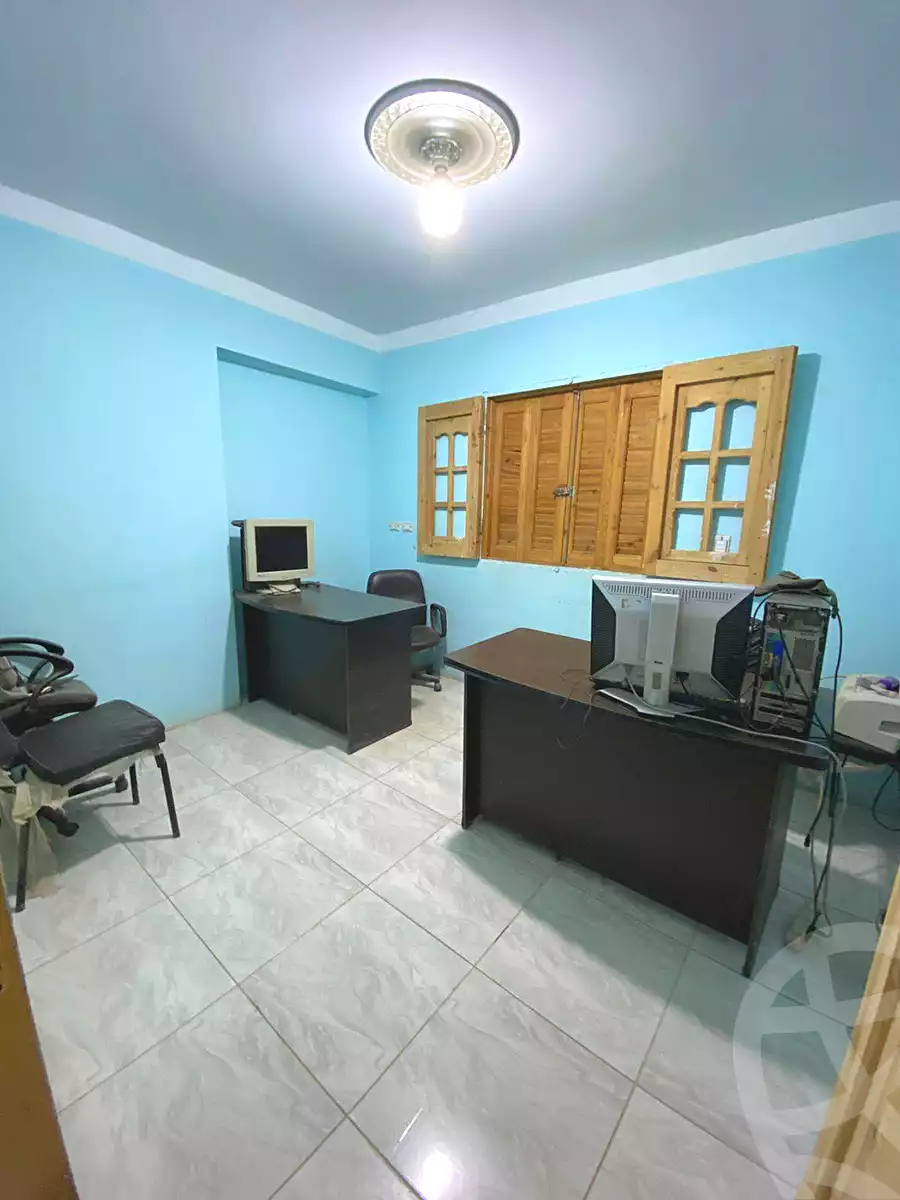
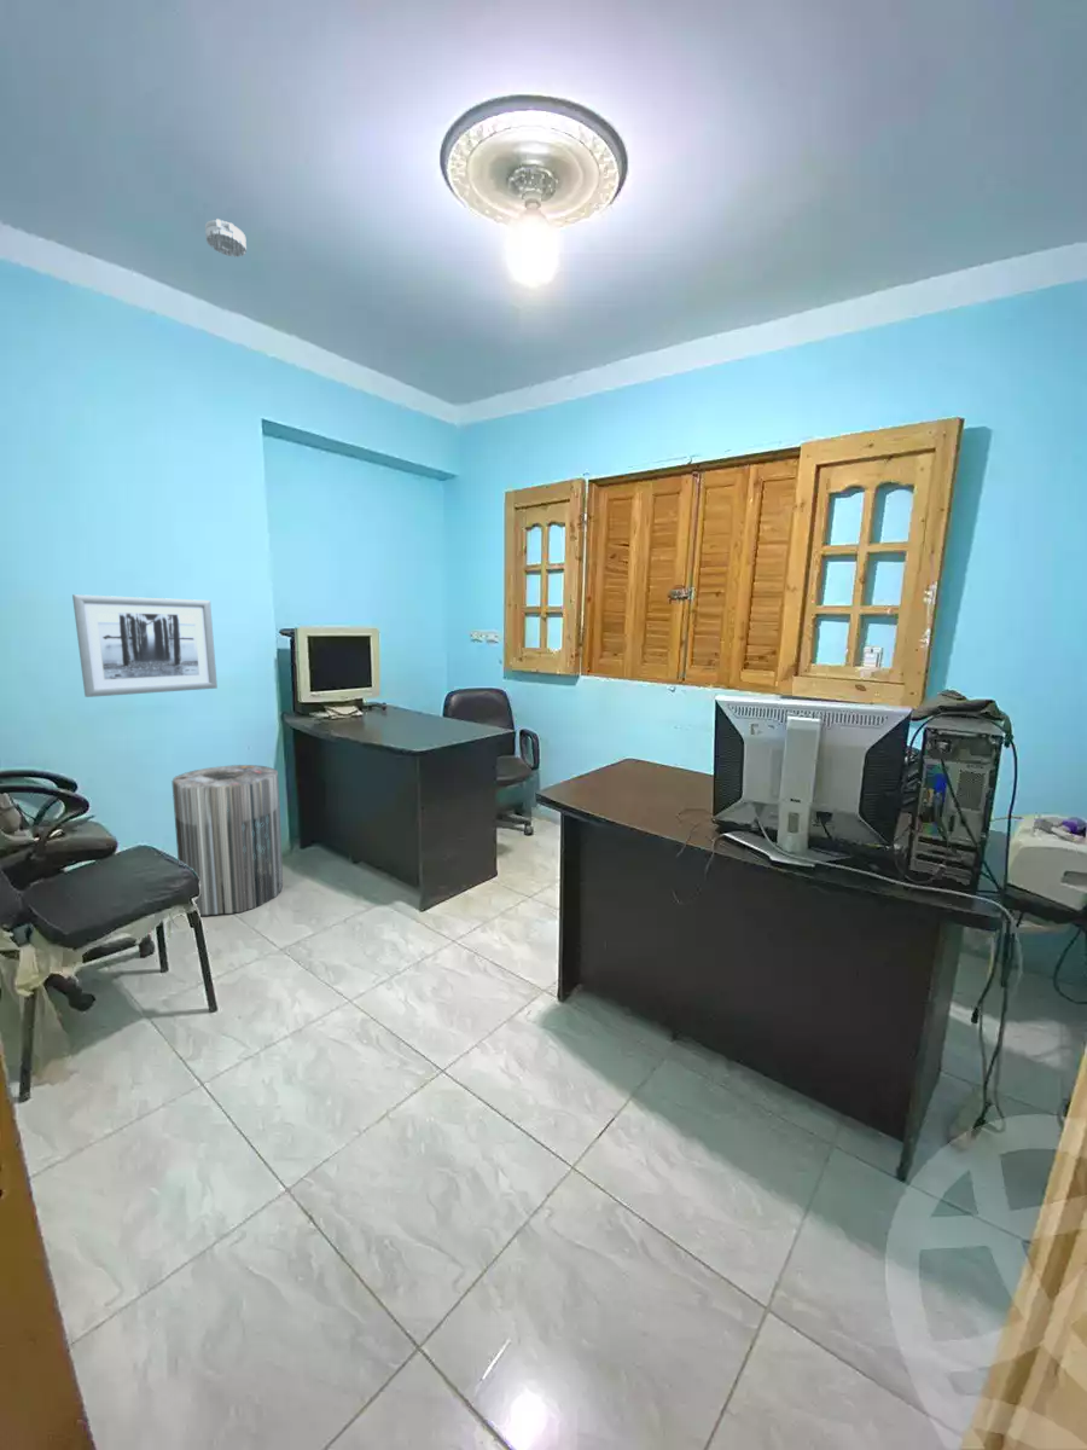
+ smoke detector [204,218,248,259]
+ wall art [71,593,219,698]
+ trash can [170,764,284,917]
